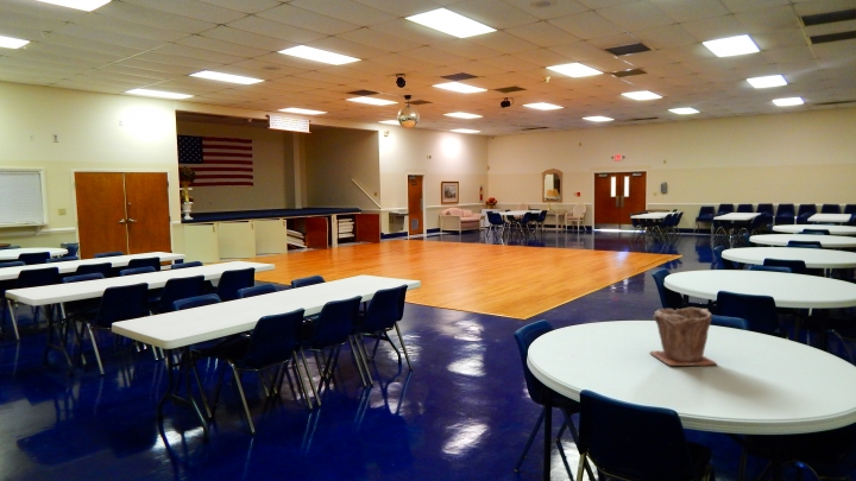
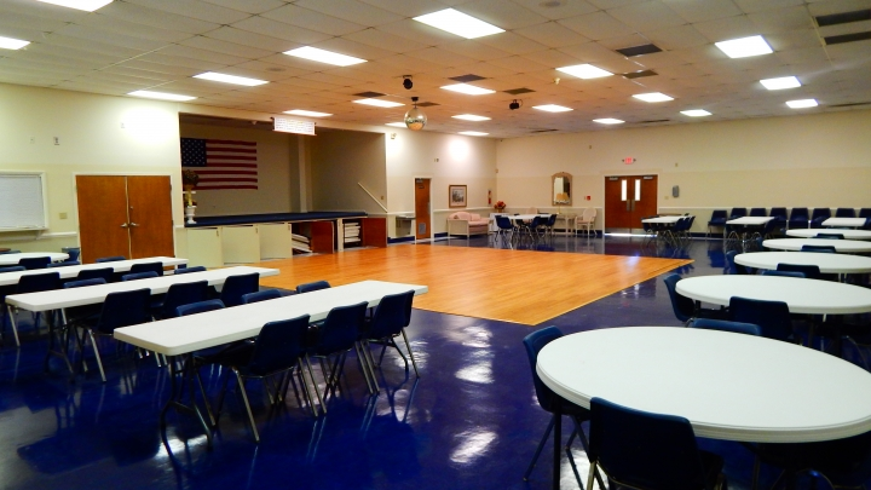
- plant pot [648,306,718,367]
